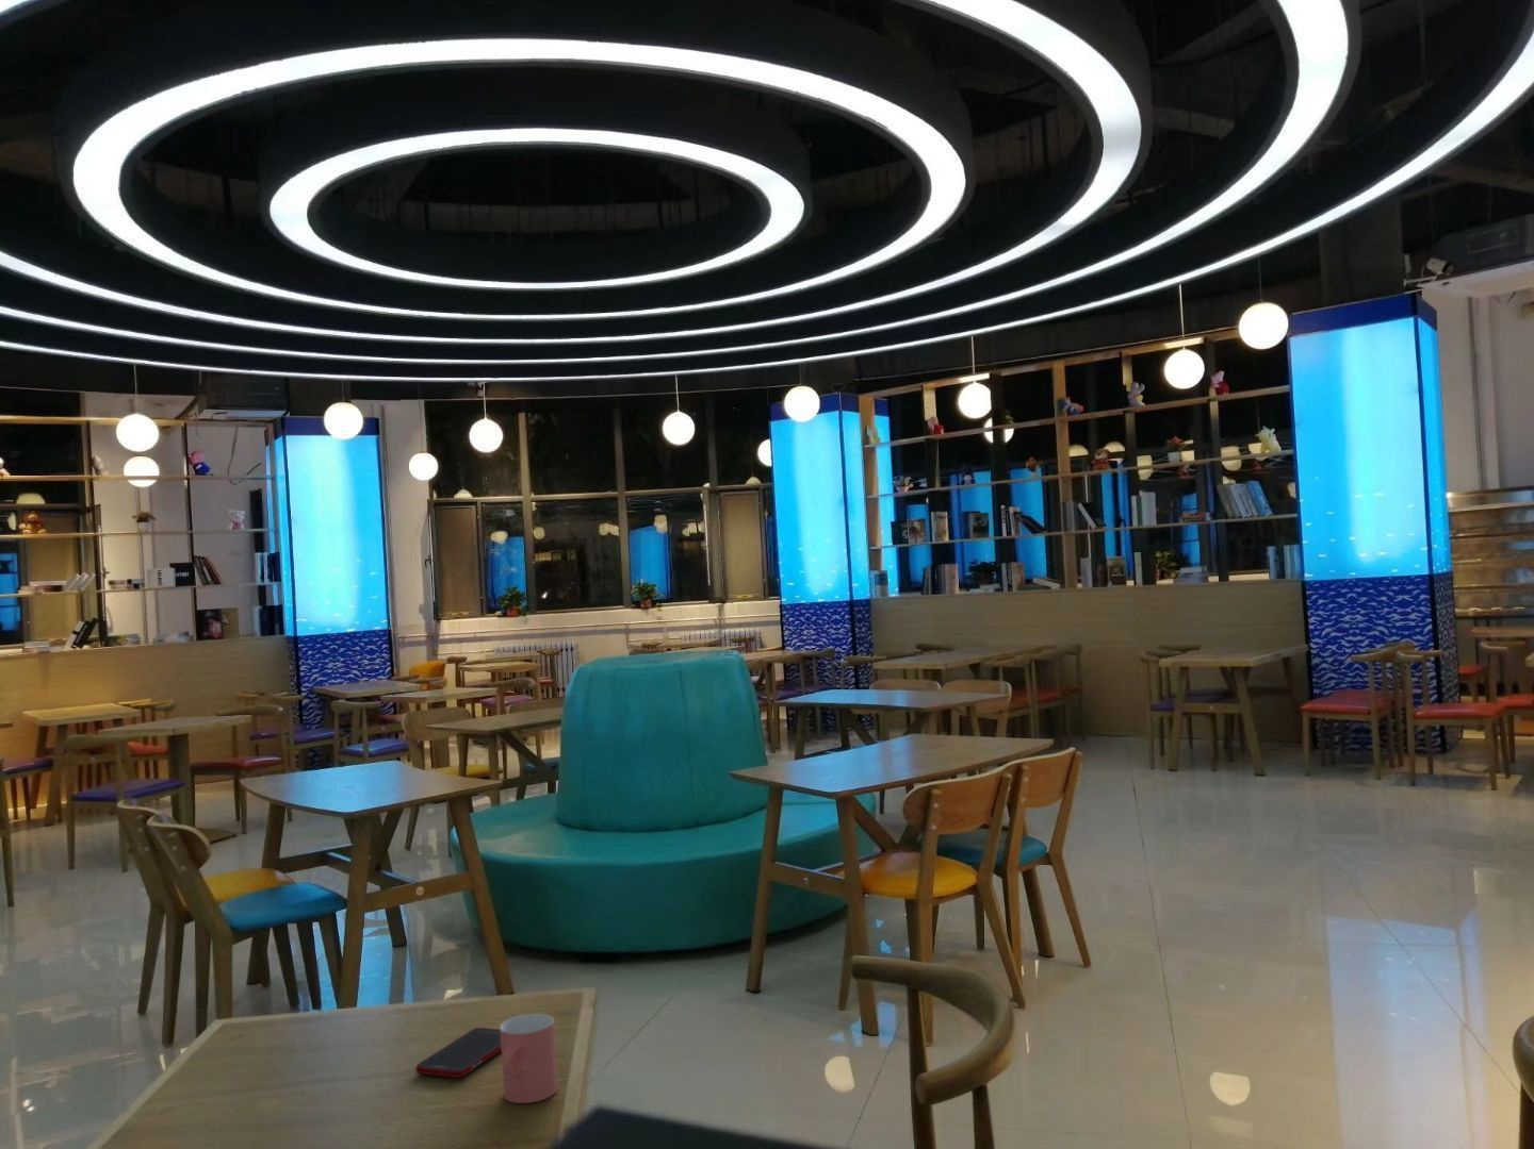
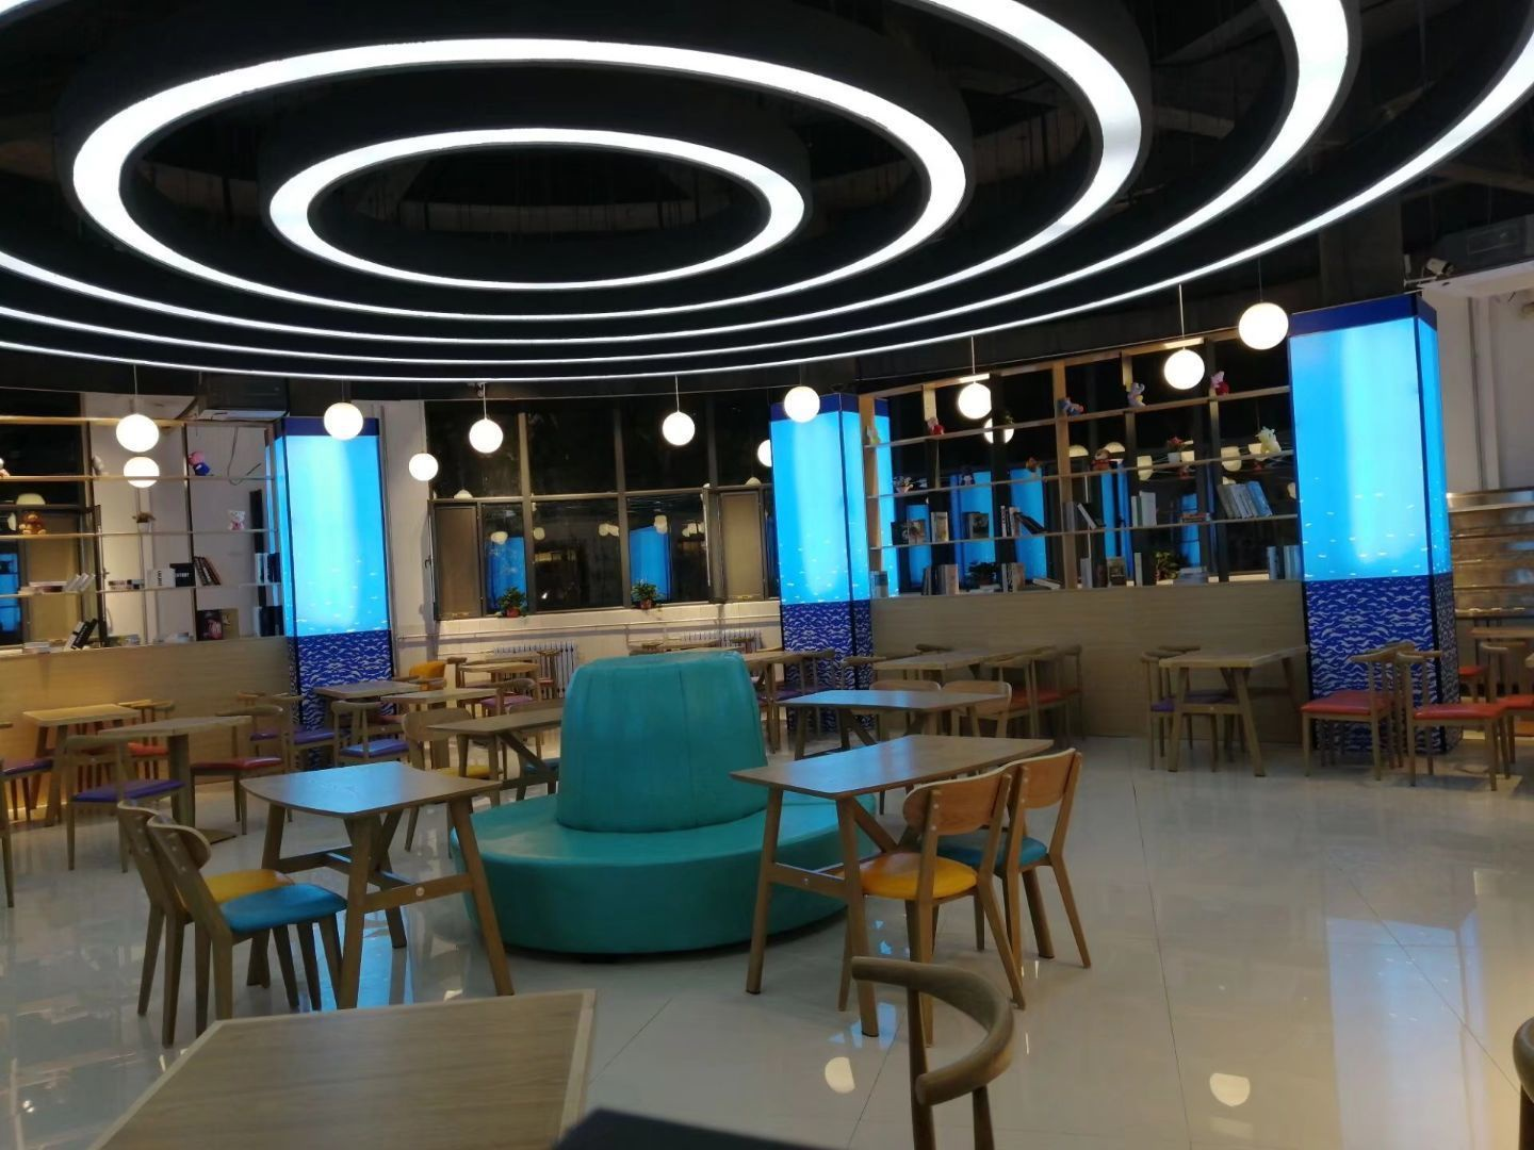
- cup [499,1013,558,1104]
- cell phone [414,1027,501,1079]
